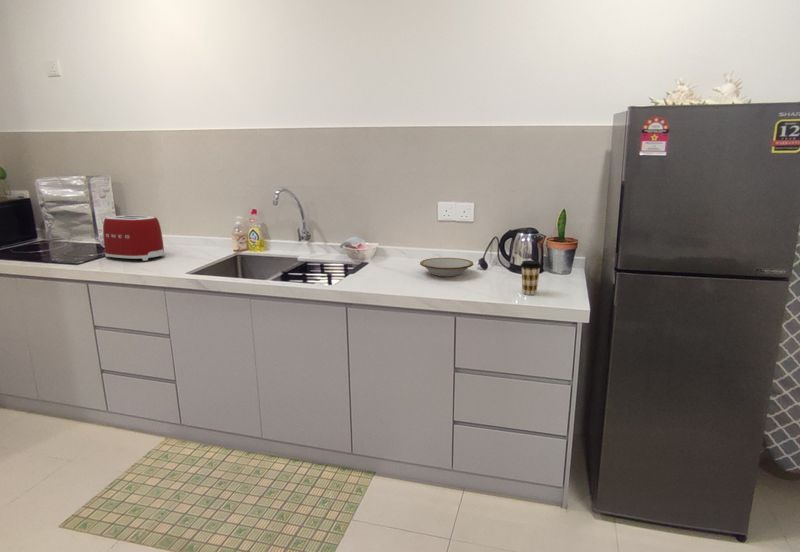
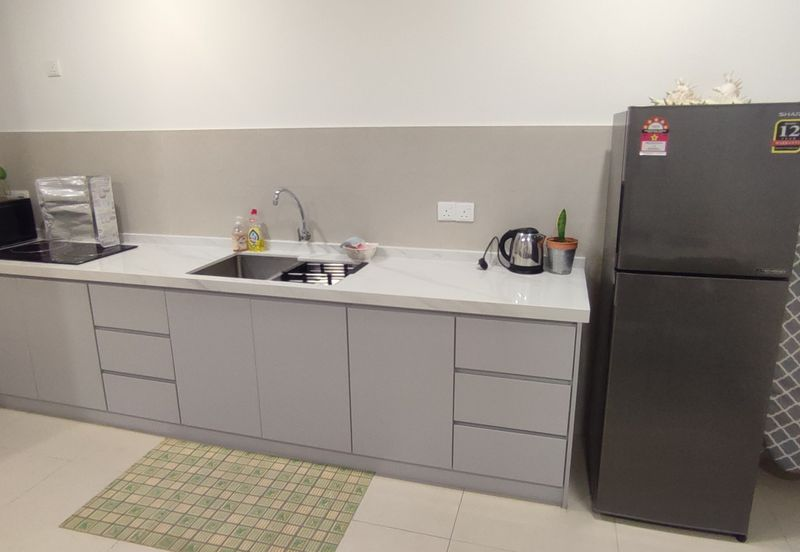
- bowl [419,257,474,278]
- coffee cup [519,259,542,296]
- toaster [102,215,166,262]
